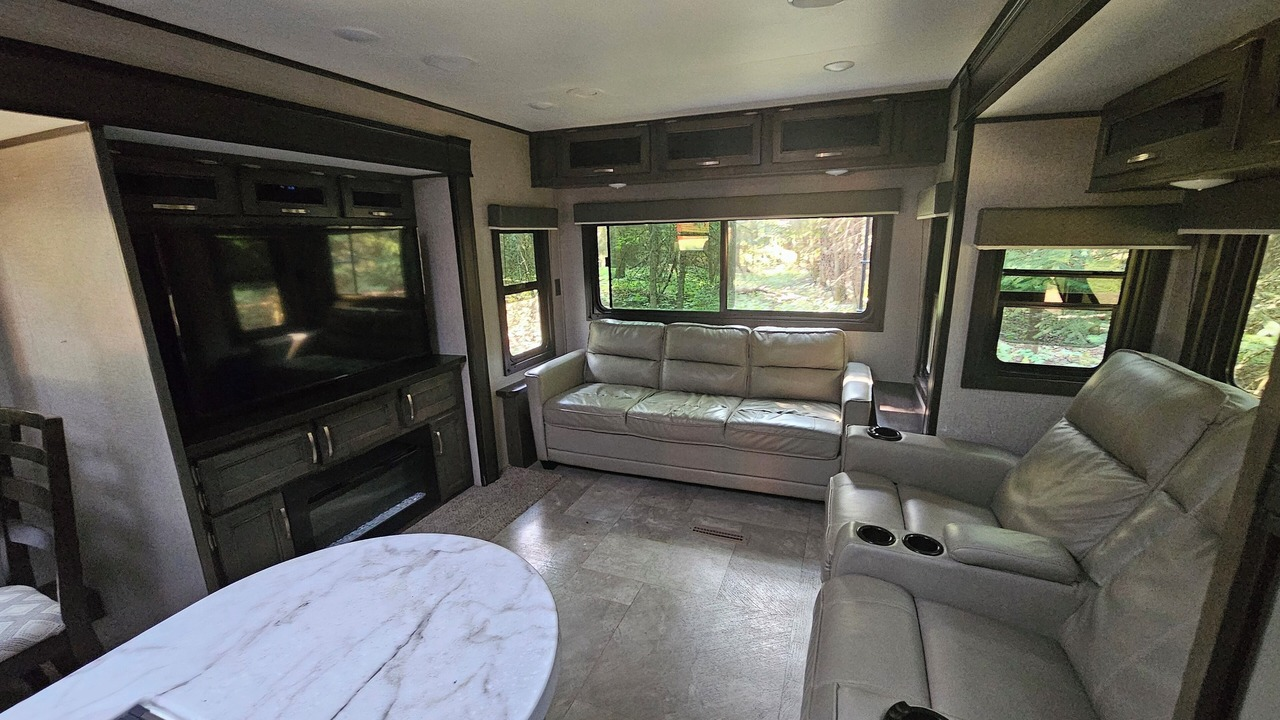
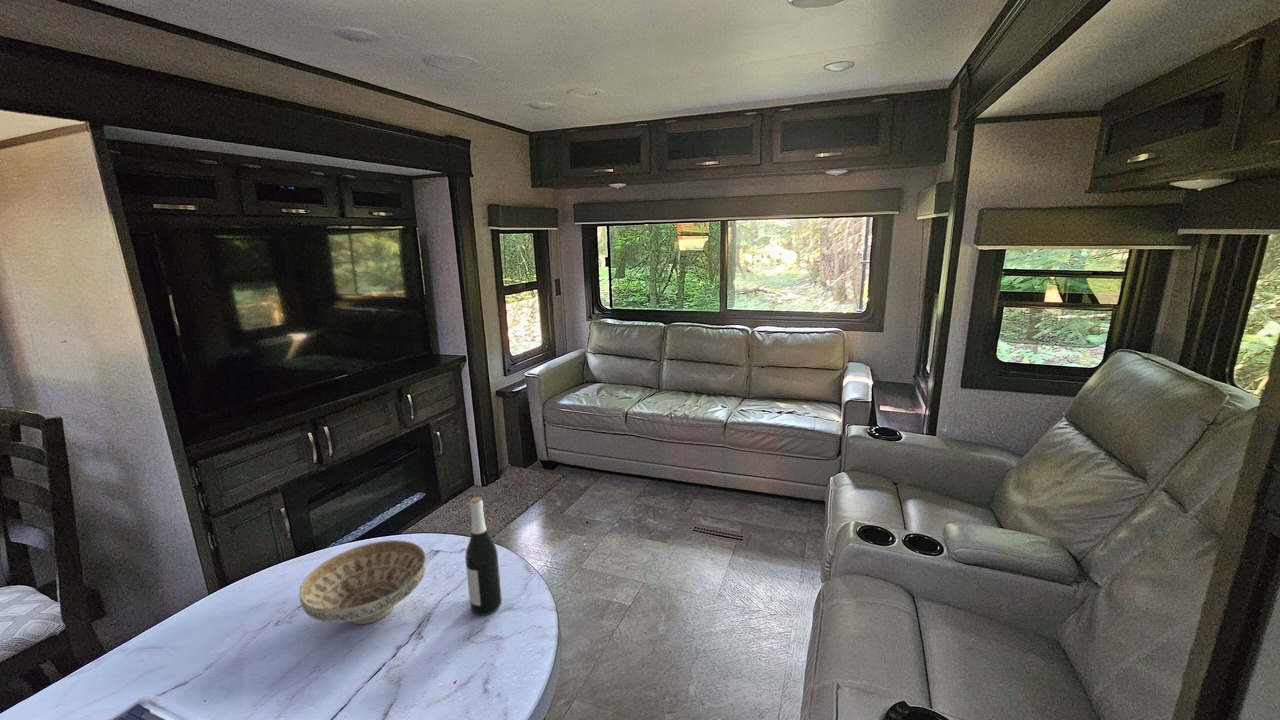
+ decorative bowl [299,539,427,625]
+ wine bottle [464,496,503,617]
